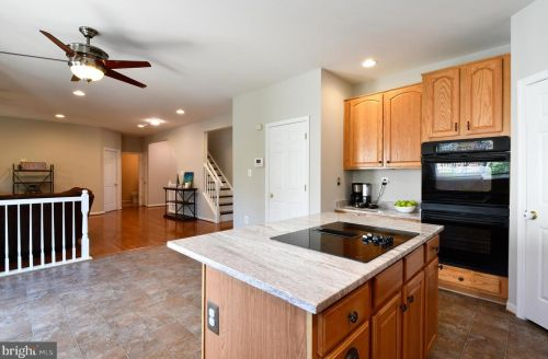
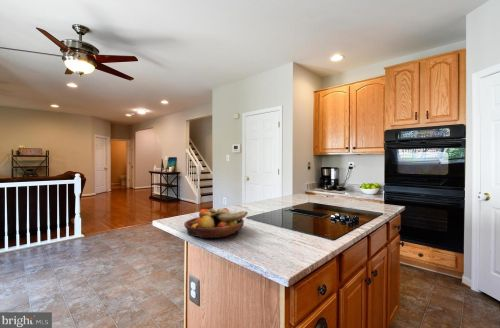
+ fruit bowl [183,207,249,239]
